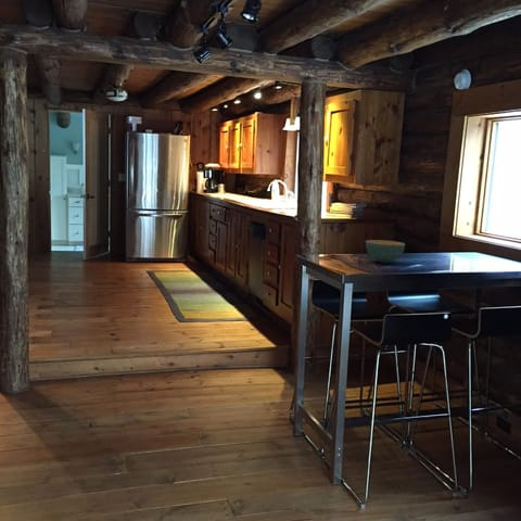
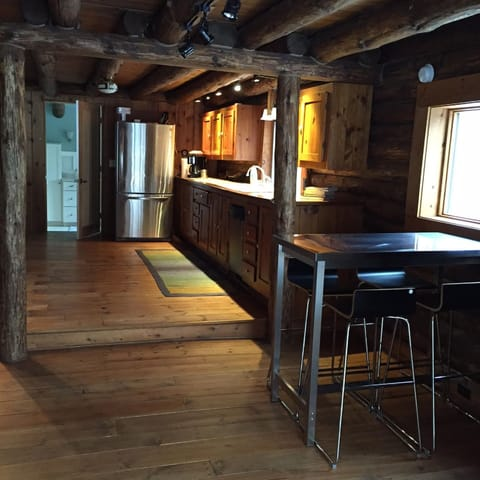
- cereal bowl [365,239,406,264]
